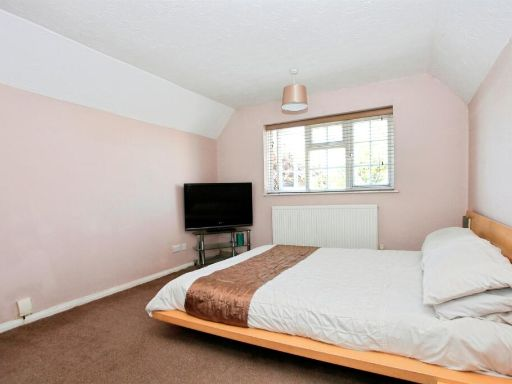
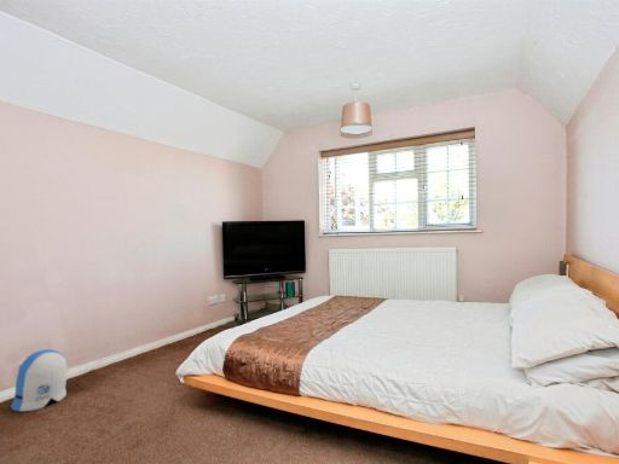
+ sun visor [10,348,69,412]
